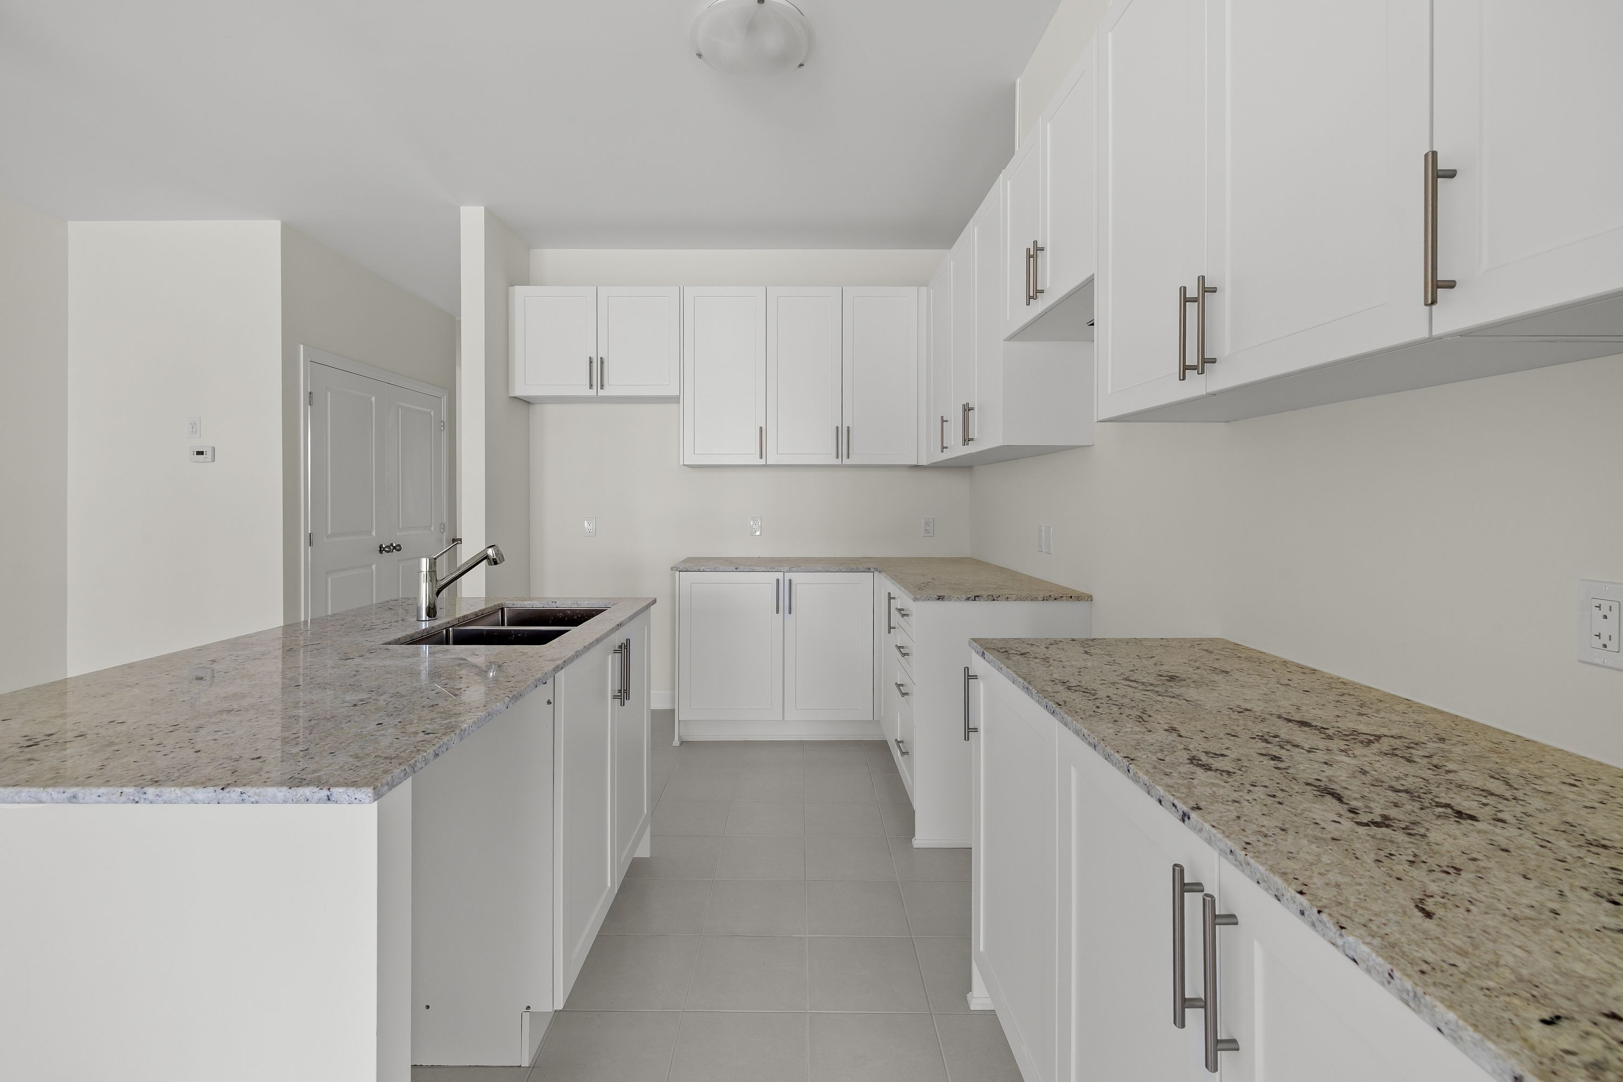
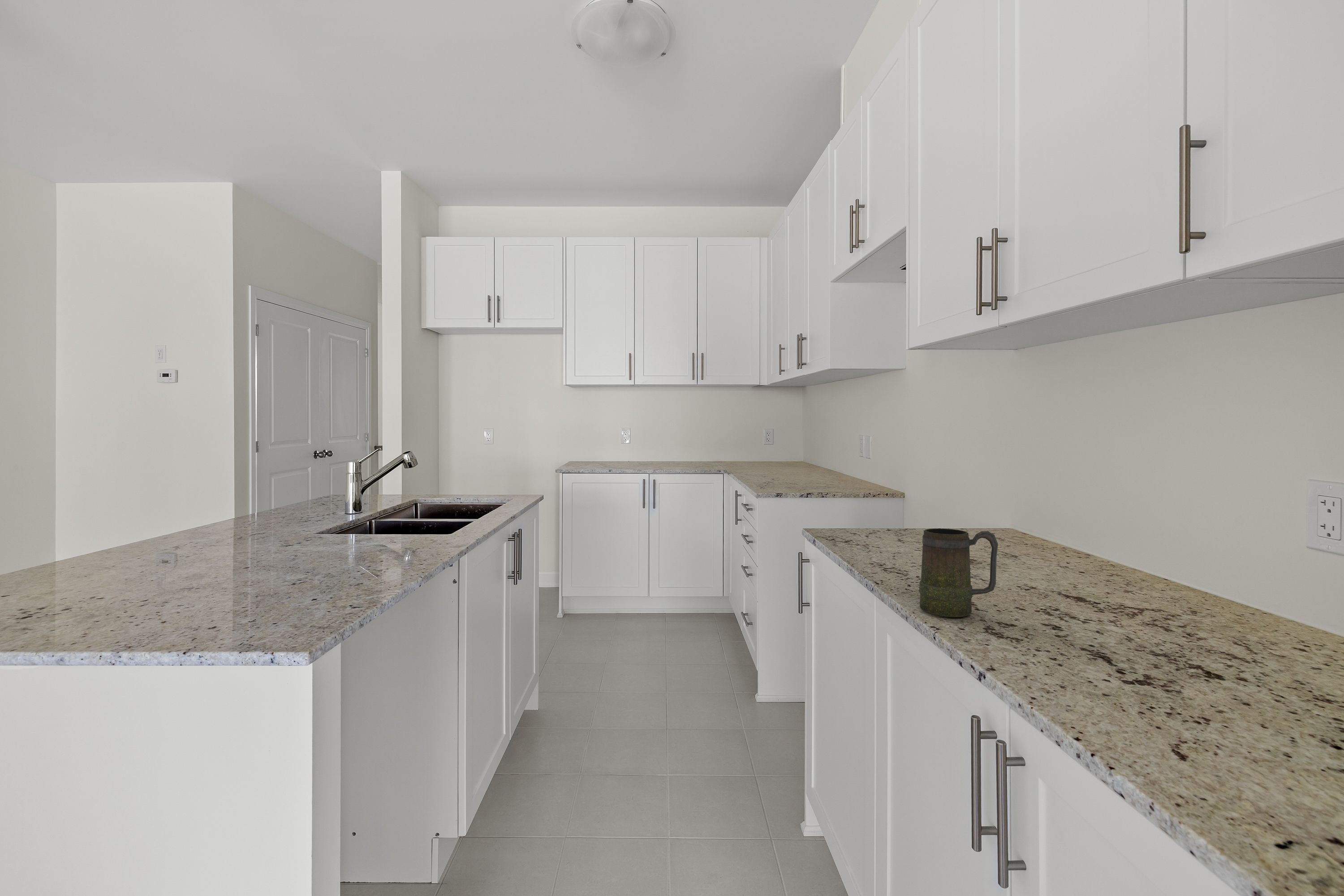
+ mug [919,528,999,618]
